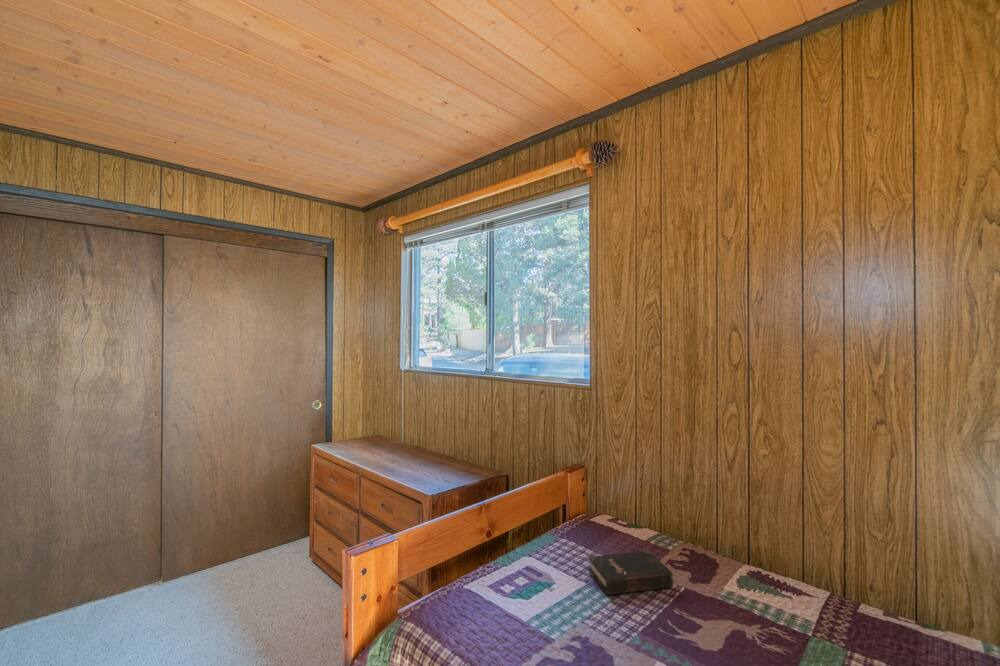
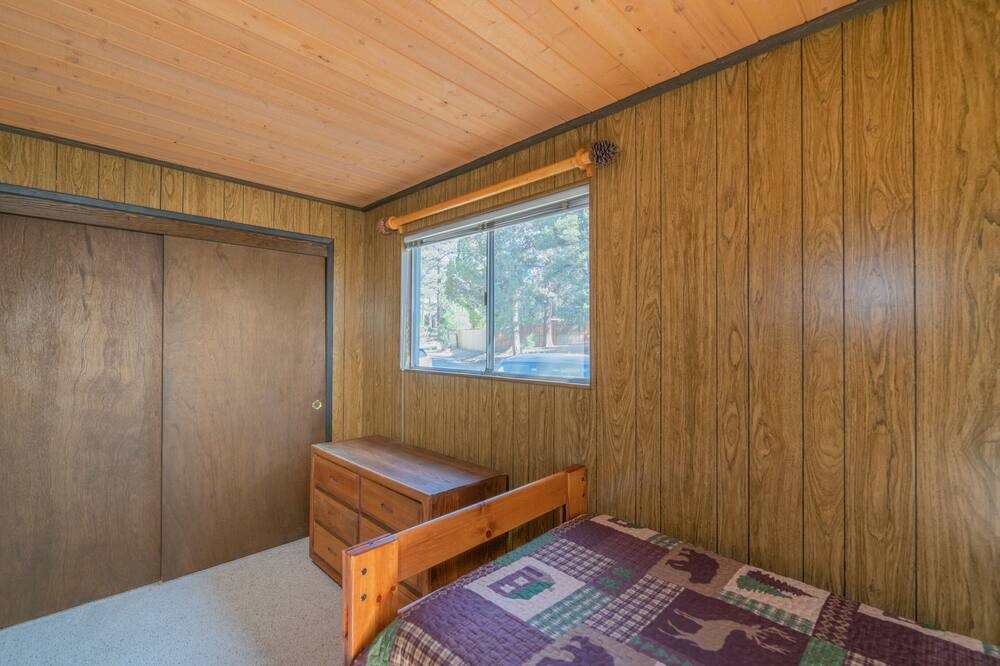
- hardback book [588,549,674,596]
